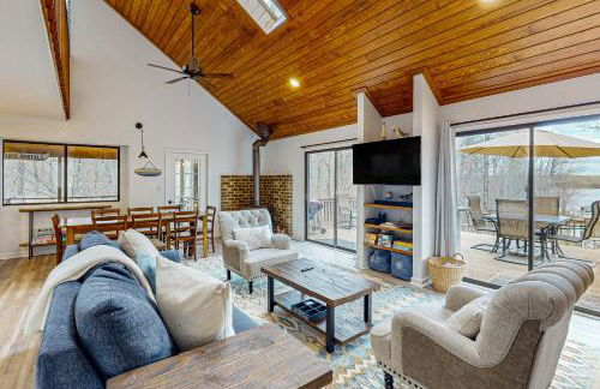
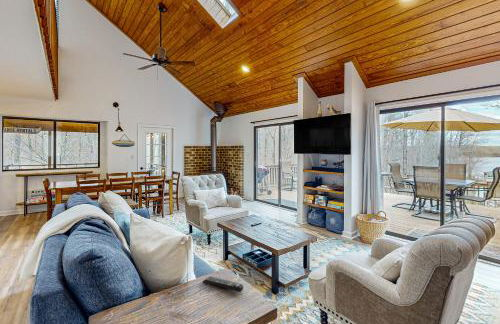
+ remote control [202,275,244,293]
